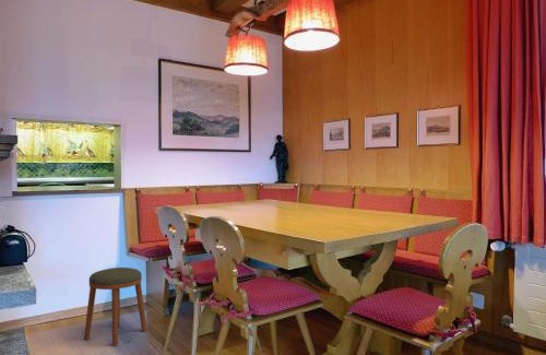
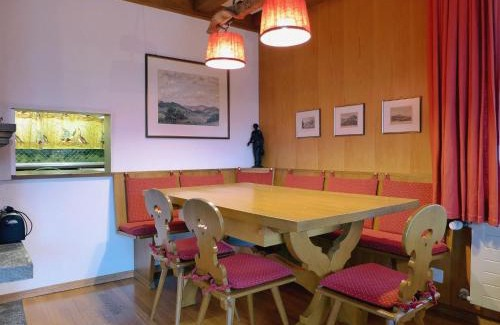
- stool [83,267,149,347]
